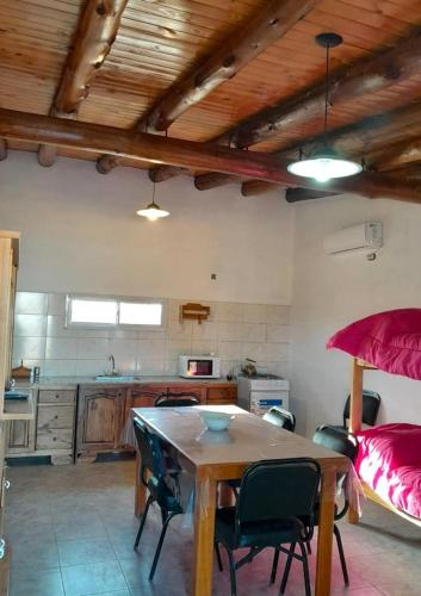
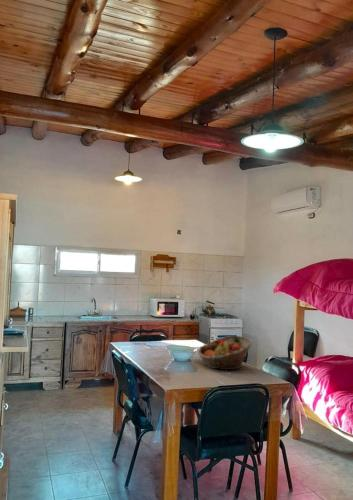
+ fruit basket [197,335,254,371]
